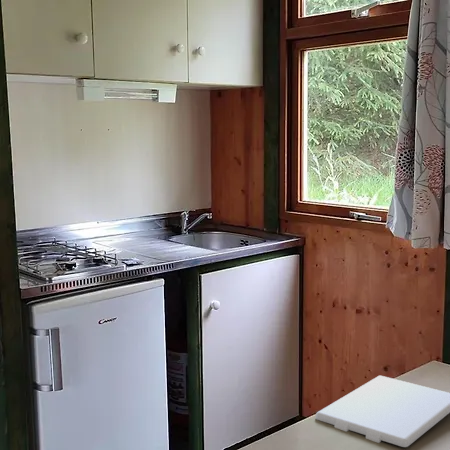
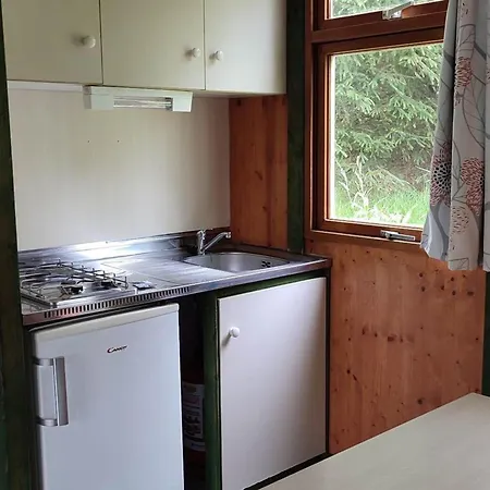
- cutting board [315,375,450,448]
